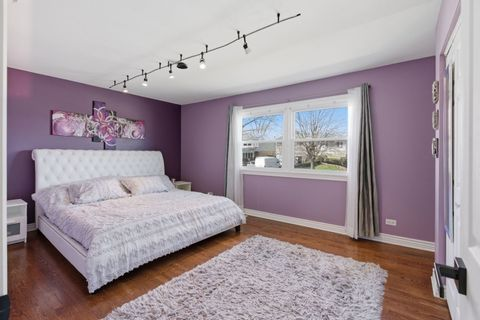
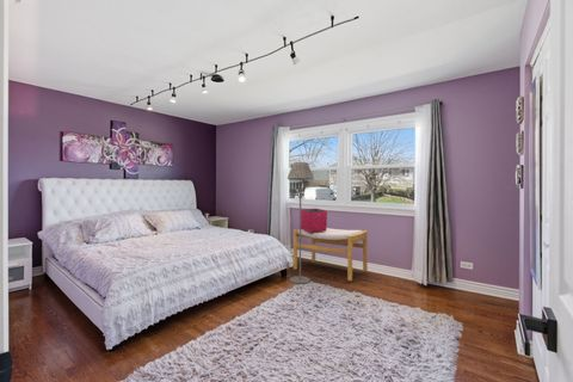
+ floor lamp [286,161,315,285]
+ storage bin [301,208,328,233]
+ footstool [292,227,369,282]
